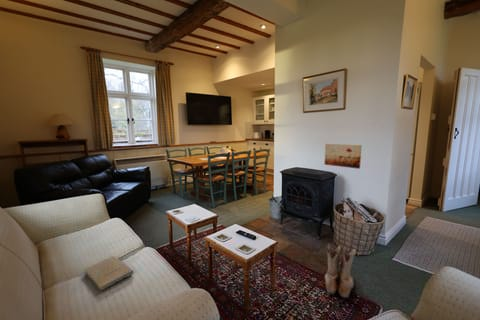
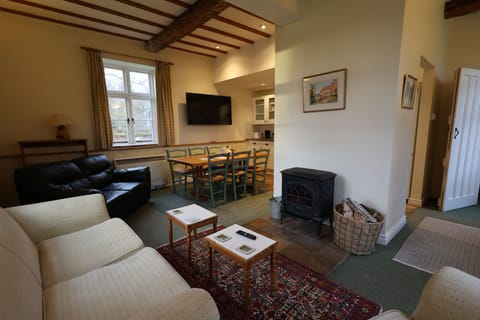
- book [83,255,135,292]
- boots [324,243,357,299]
- wall art [324,143,363,170]
